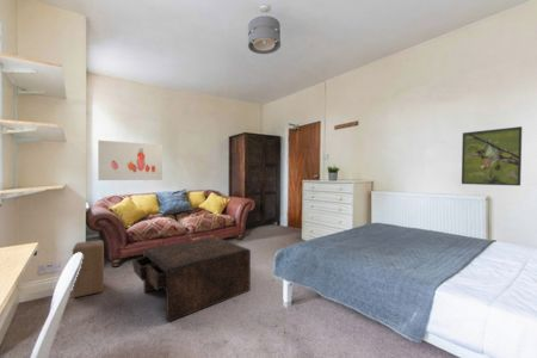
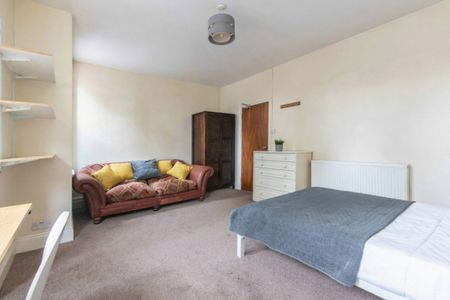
- wall art [97,140,163,181]
- coffee table [131,235,252,323]
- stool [72,239,105,298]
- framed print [461,125,523,187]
